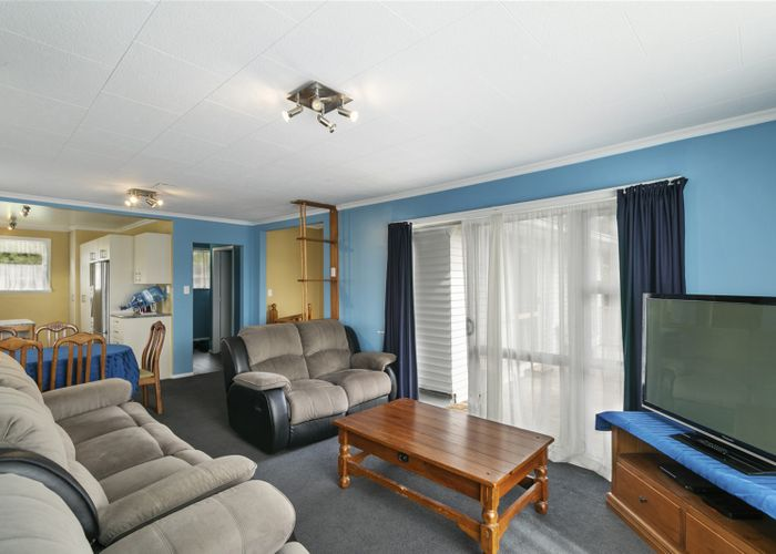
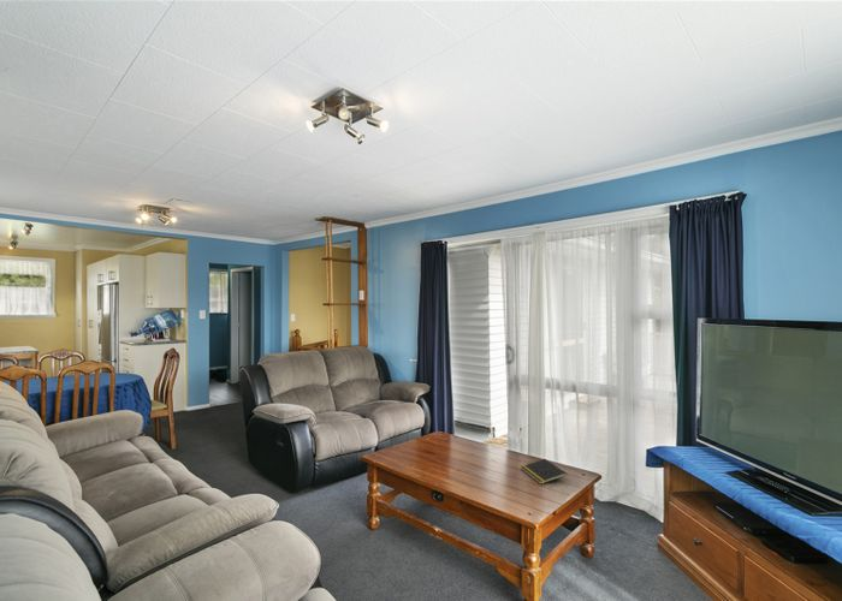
+ notepad [520,458,568,486]
